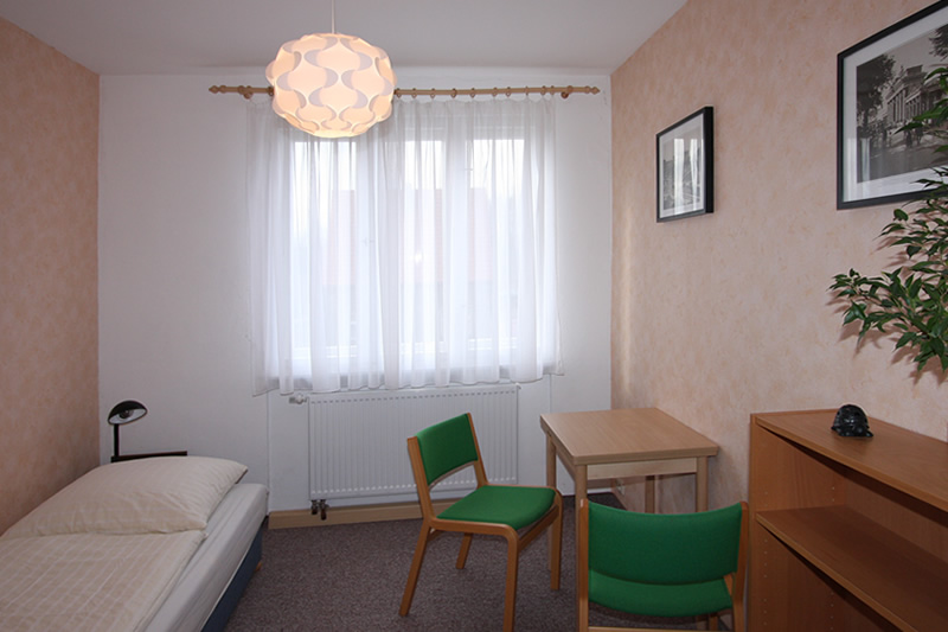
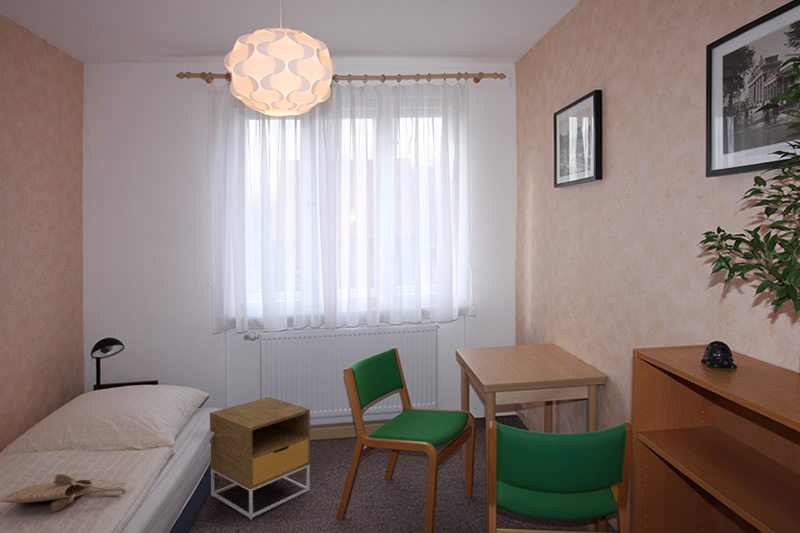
+ tote bag [0,473,127,513]
+ nightstand [209,396,311,520]
